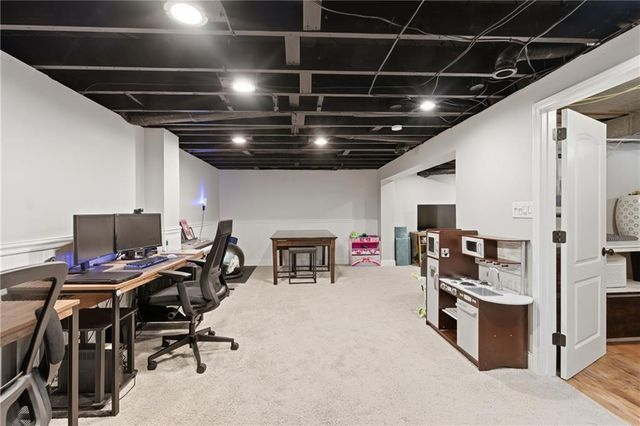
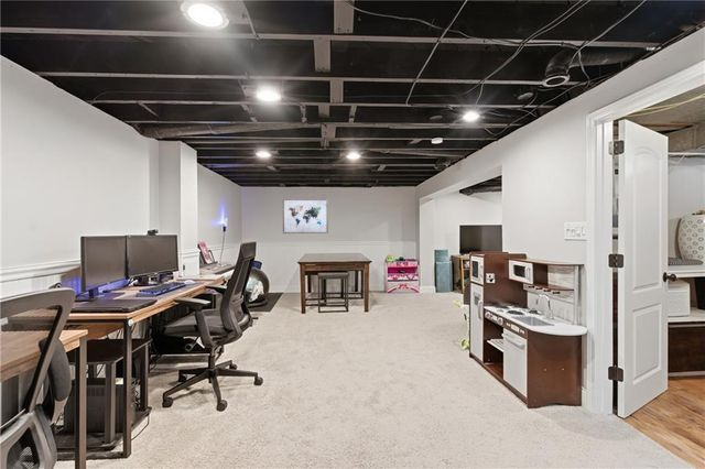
+ wall art [282,198,329,234]
